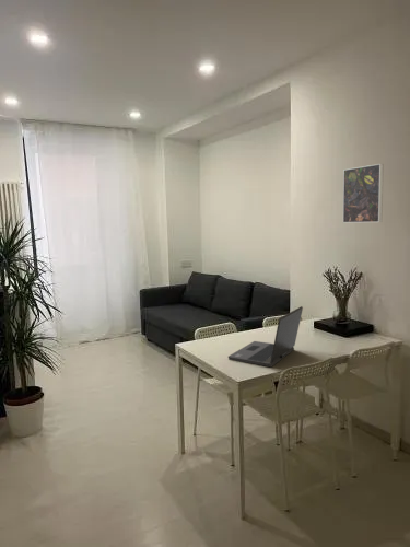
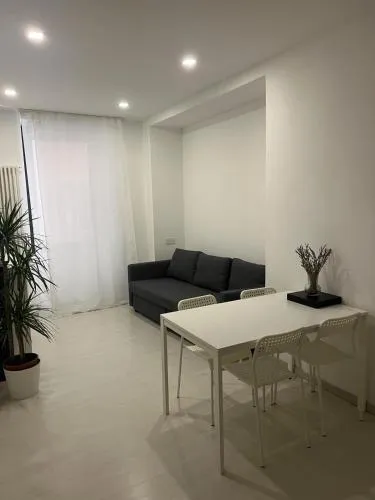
- laptop [227,305,304,368]
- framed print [342,163,385,224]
